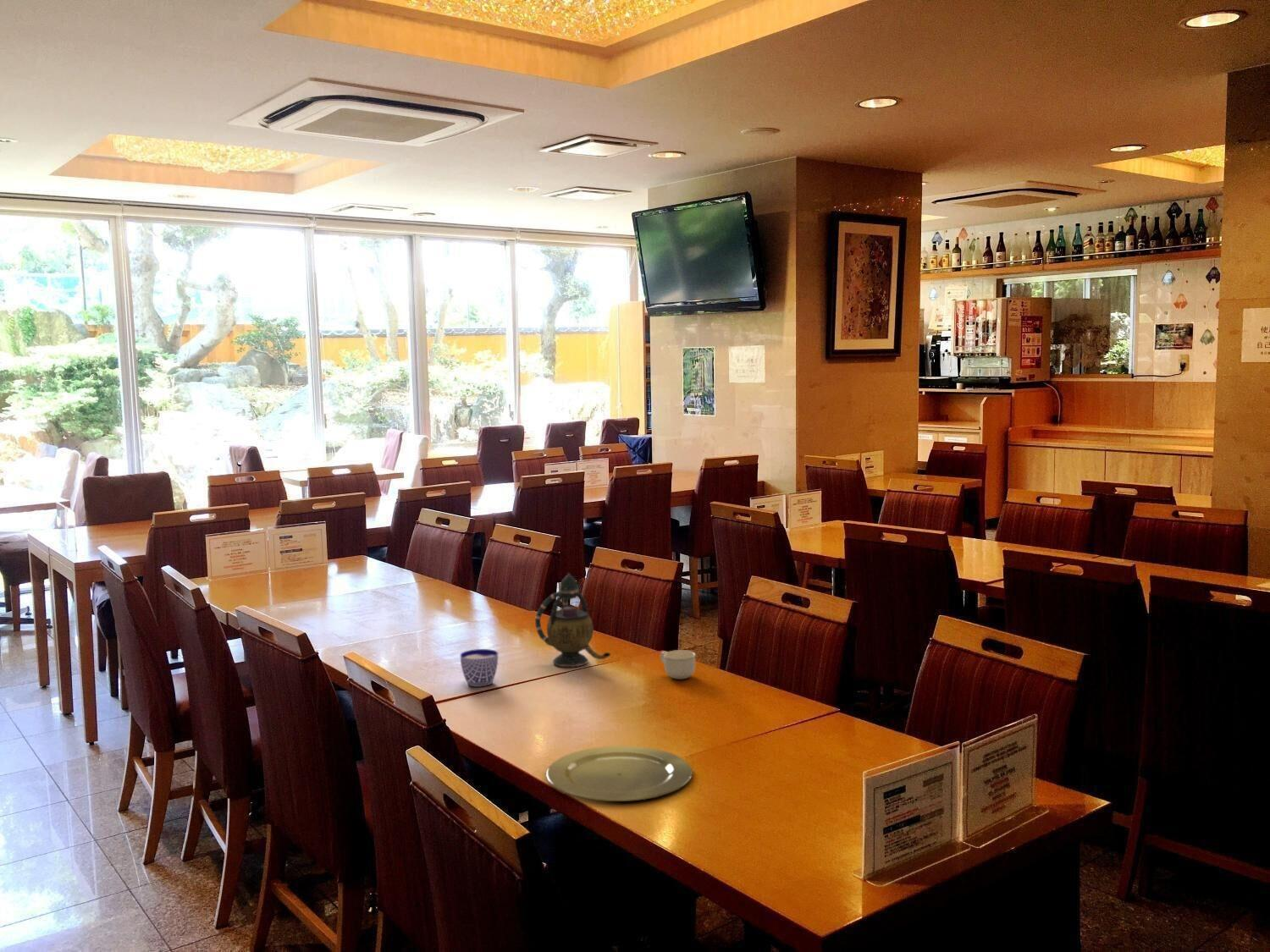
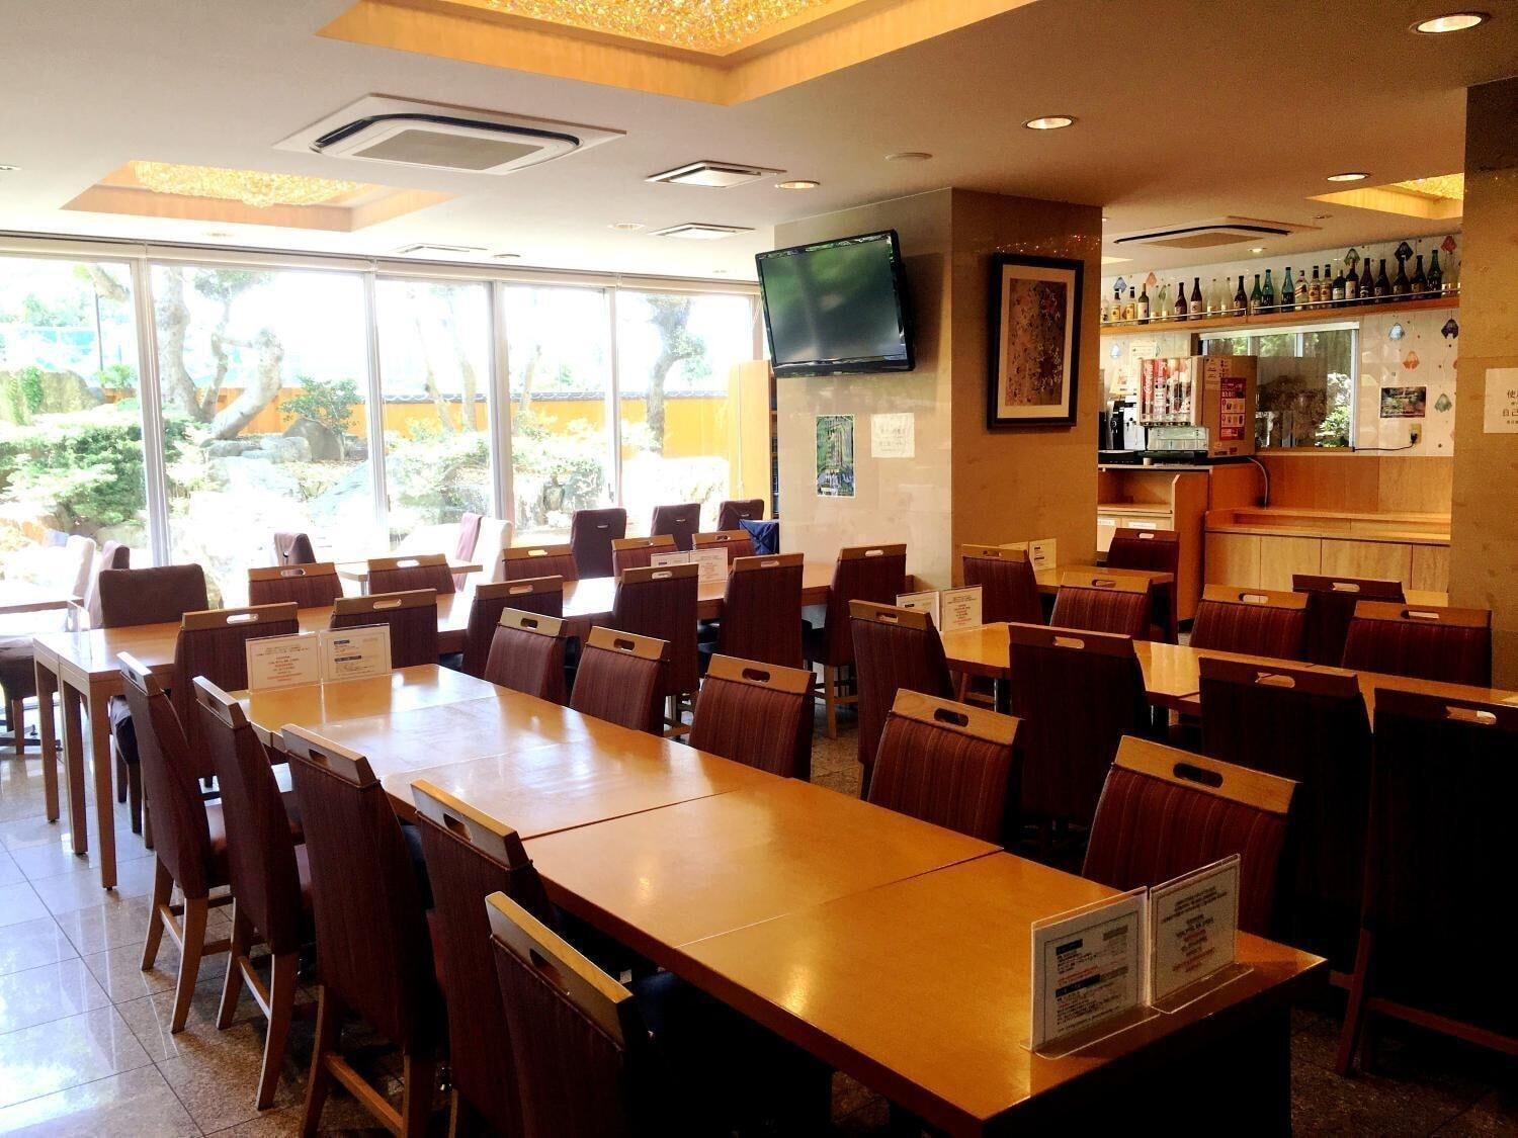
- cup [459,648,499,688]
- plate [545,745,693,802]
- teapot [534,572,611,668]
- cup [660,649,696,680]
